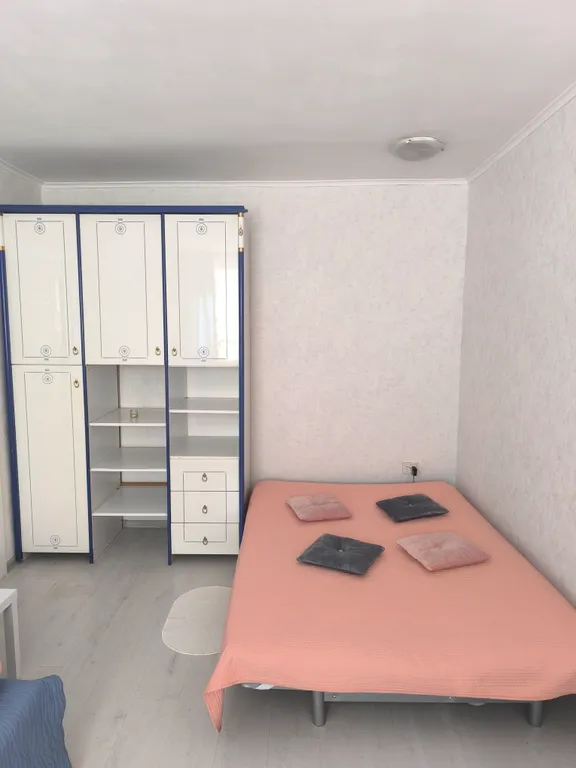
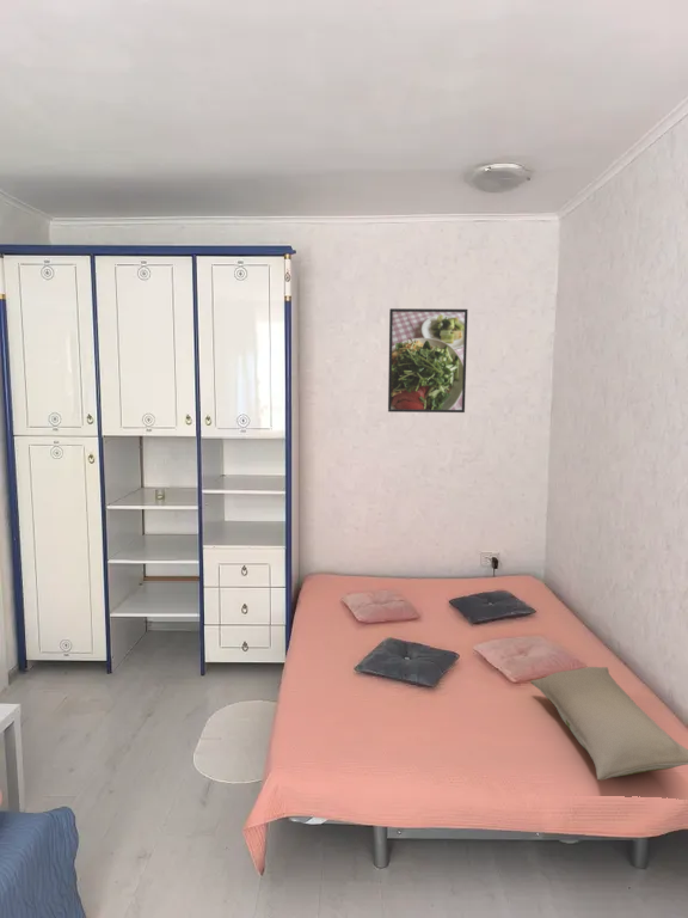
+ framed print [387,307,469,414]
+ pillow [529,666,688,782]
